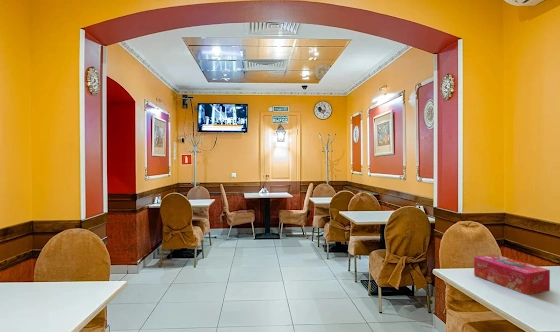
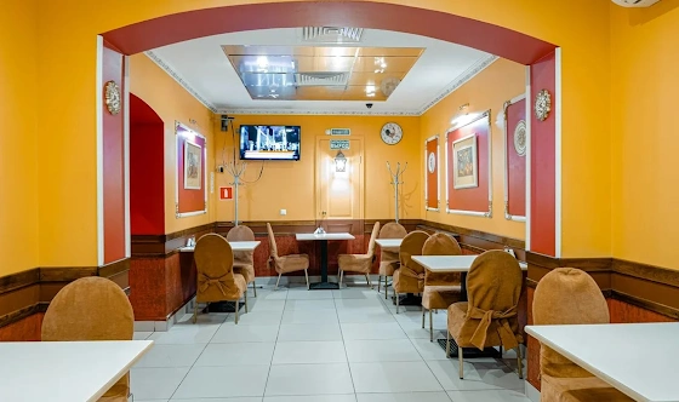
- tissue box [473,254,551,296]
